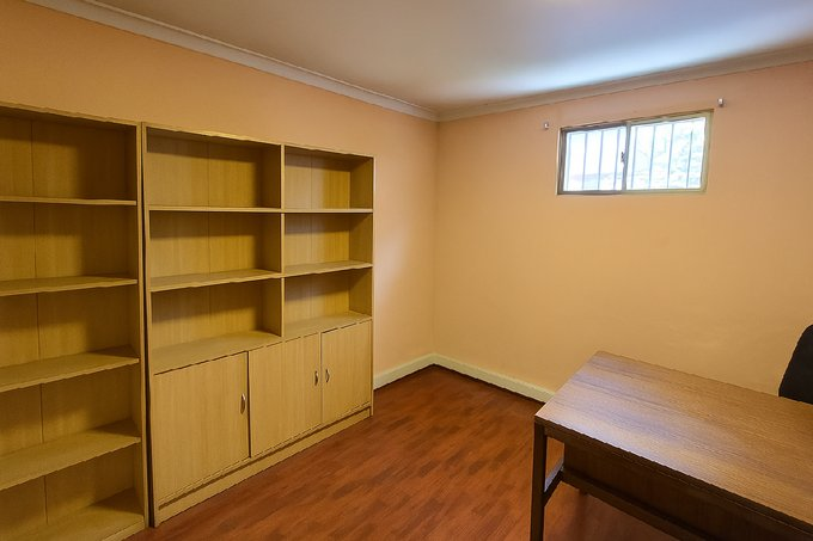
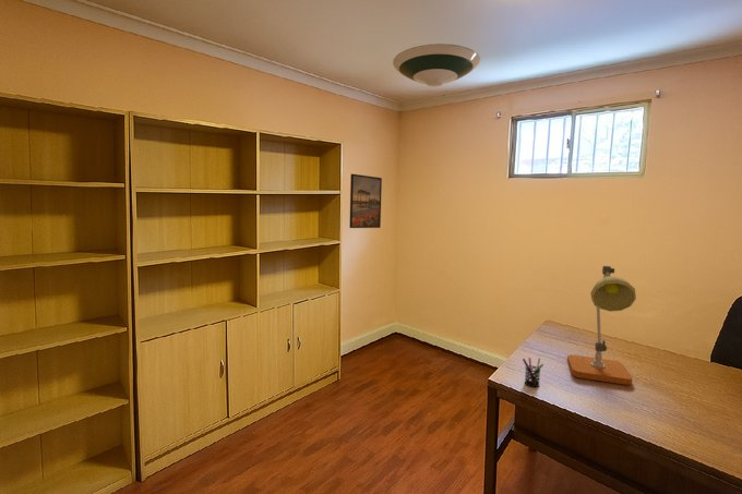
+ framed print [348,172,383,229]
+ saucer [392,43,481,87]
+ pen holder [522,357,544,388]
+ desk lamp [566,265,637,386]
